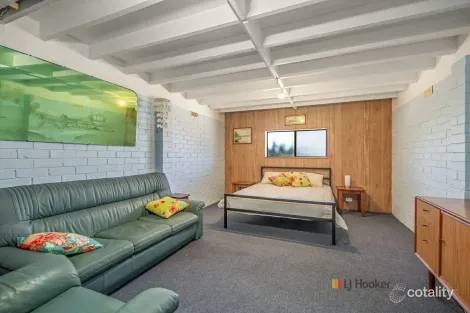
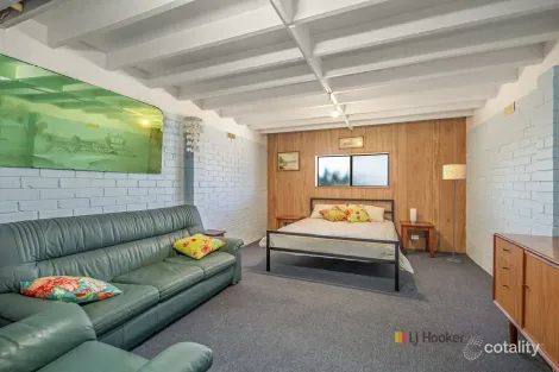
+ floor lamp [442,163,467,264]
